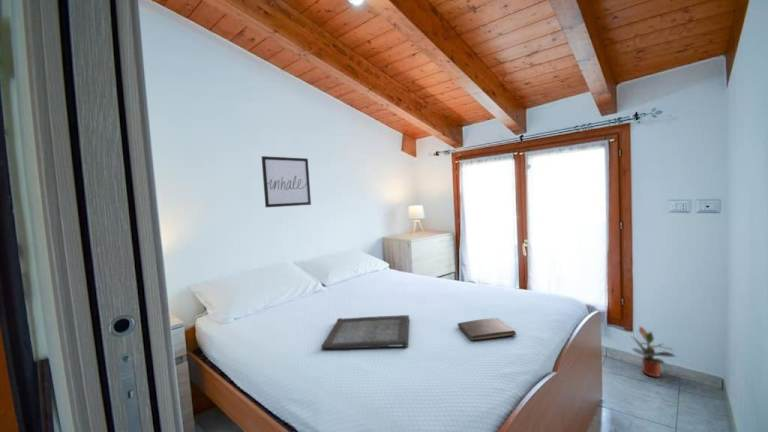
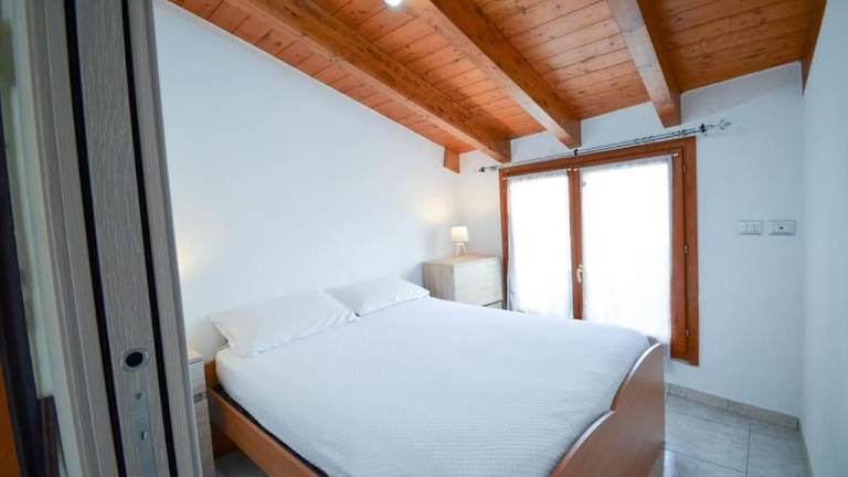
- potted plant [630,325,677,378]
- wall art [261,155,312,208]
- serving tray [320,314,410,349]
- book [457,317,517,341]
